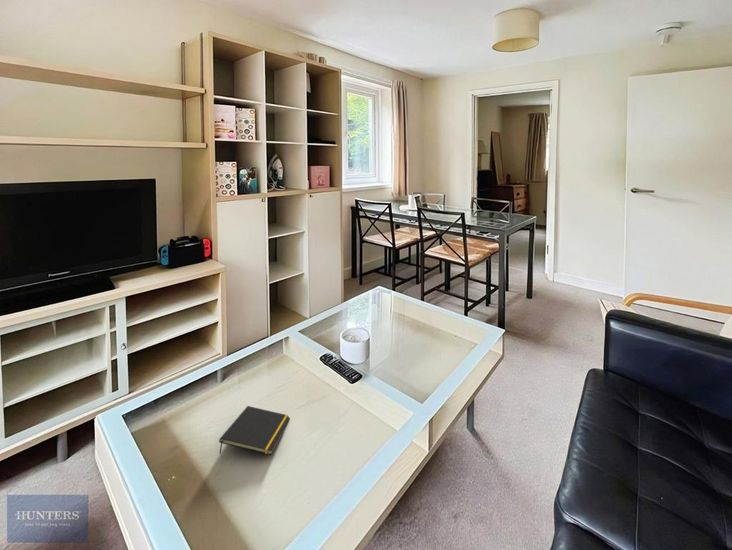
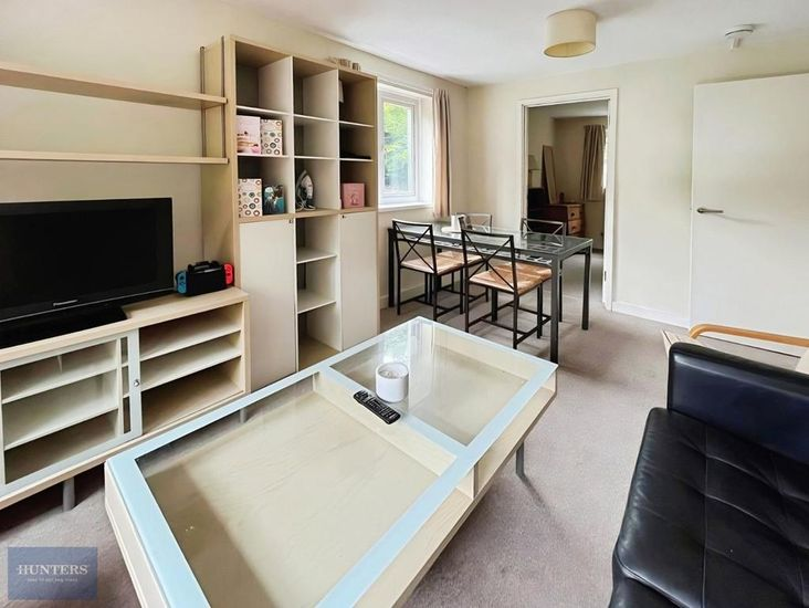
- notepad [218,405,291,456]
